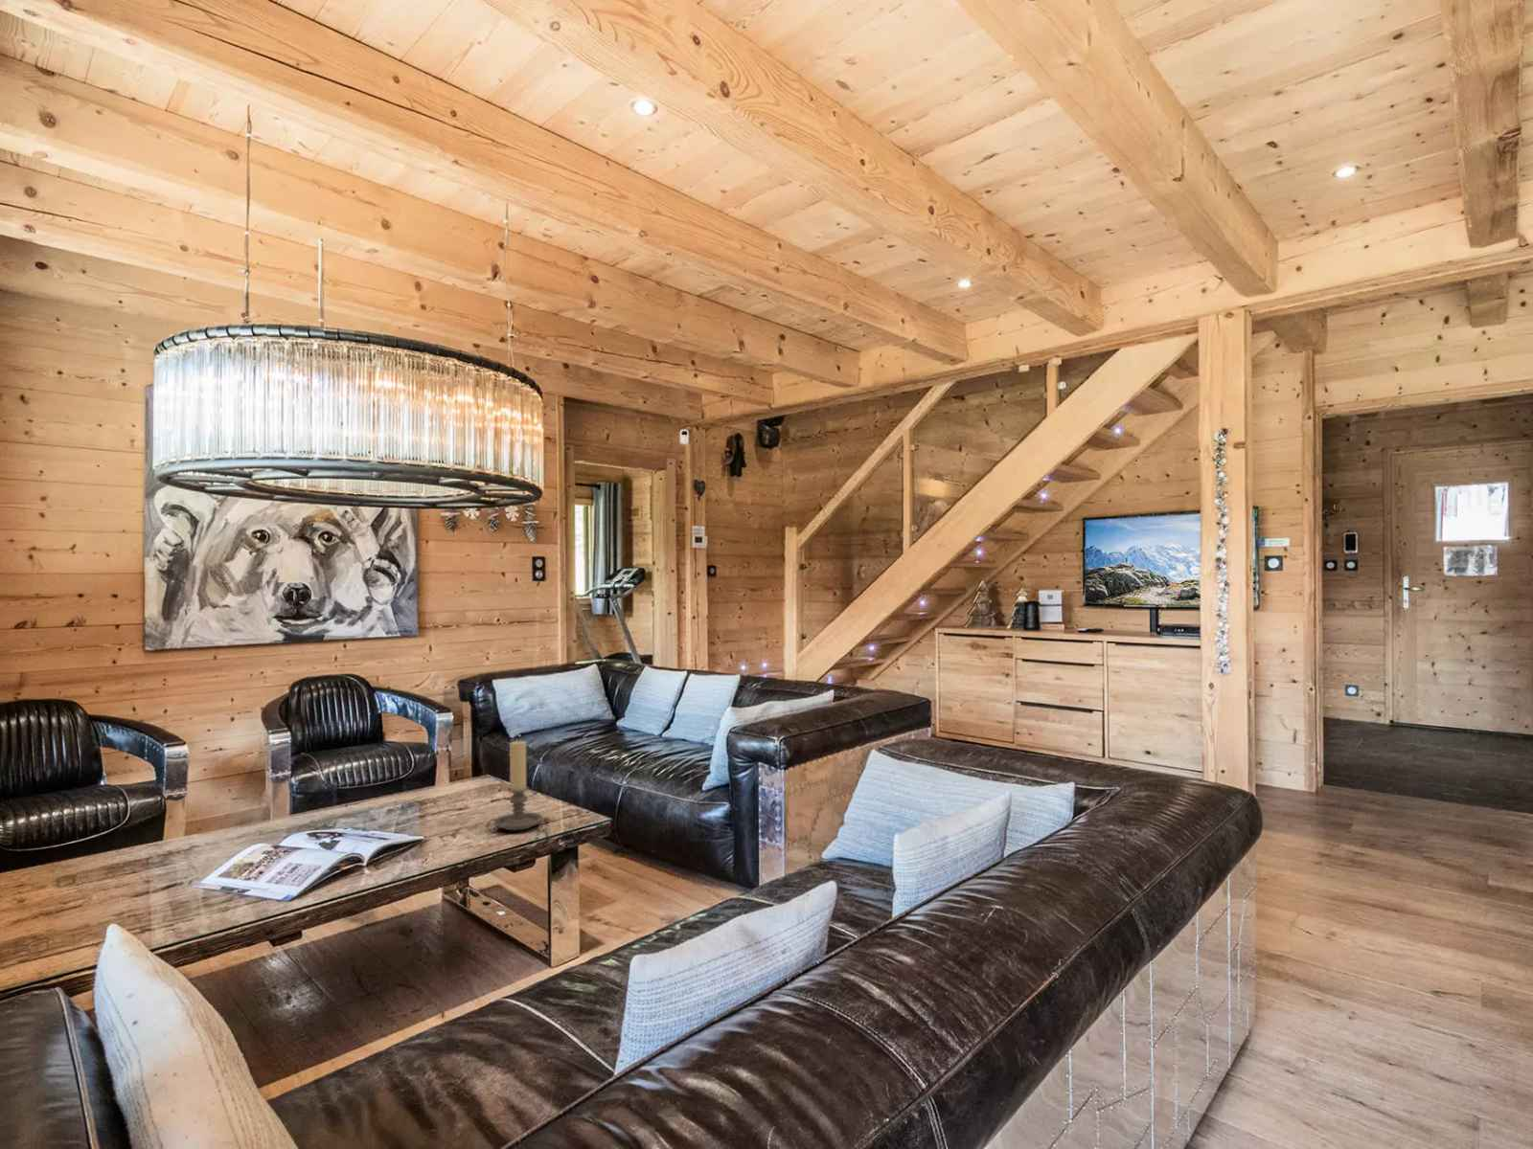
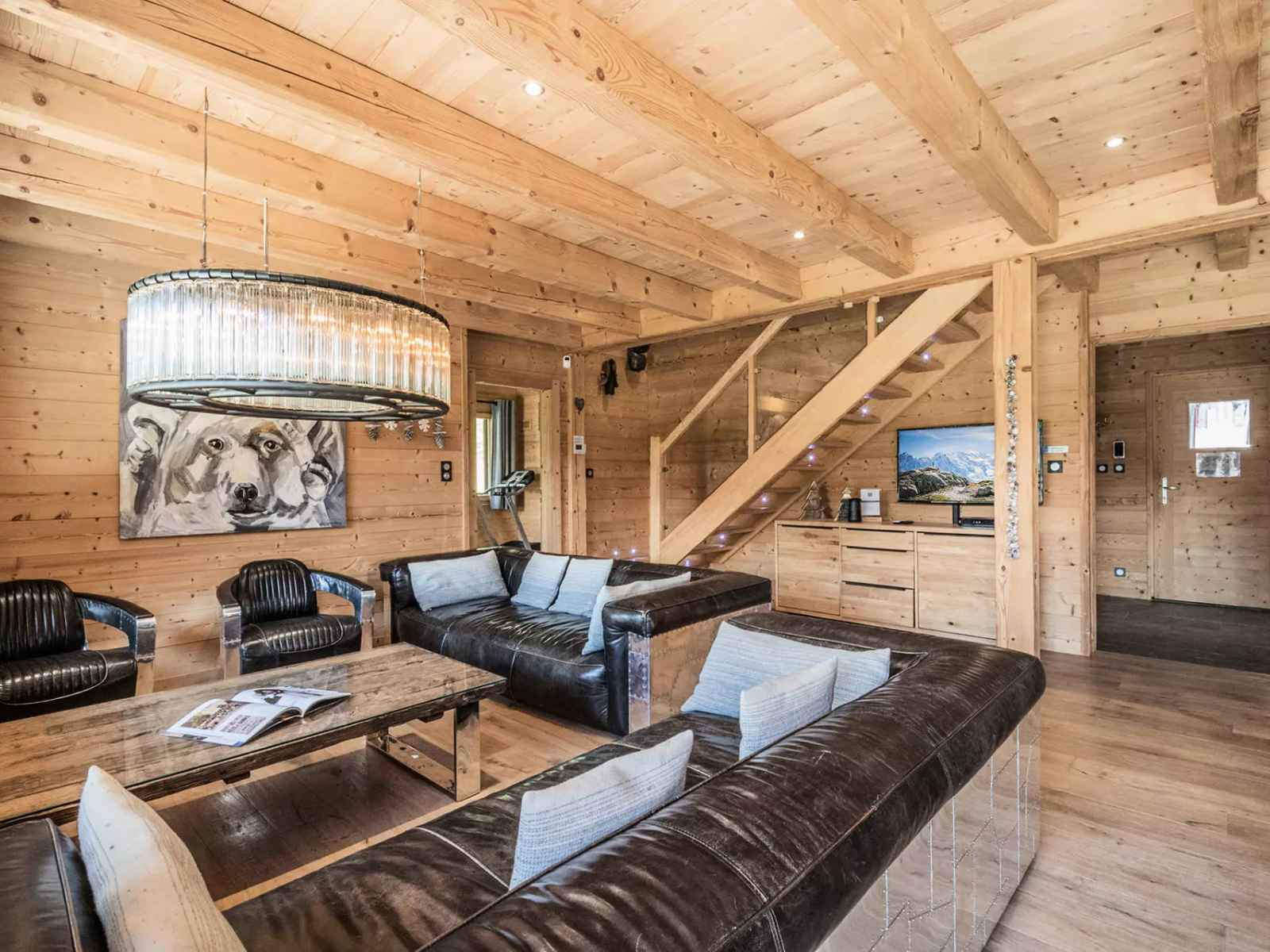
- candle holder [485,739,543,833]
